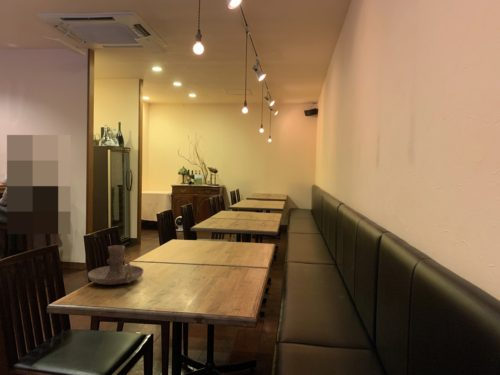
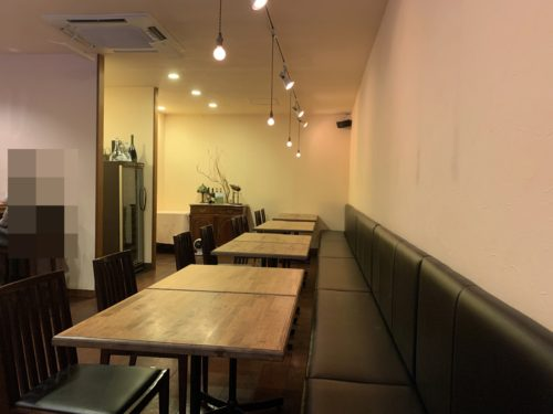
- candle holder [87,244,145,286]
